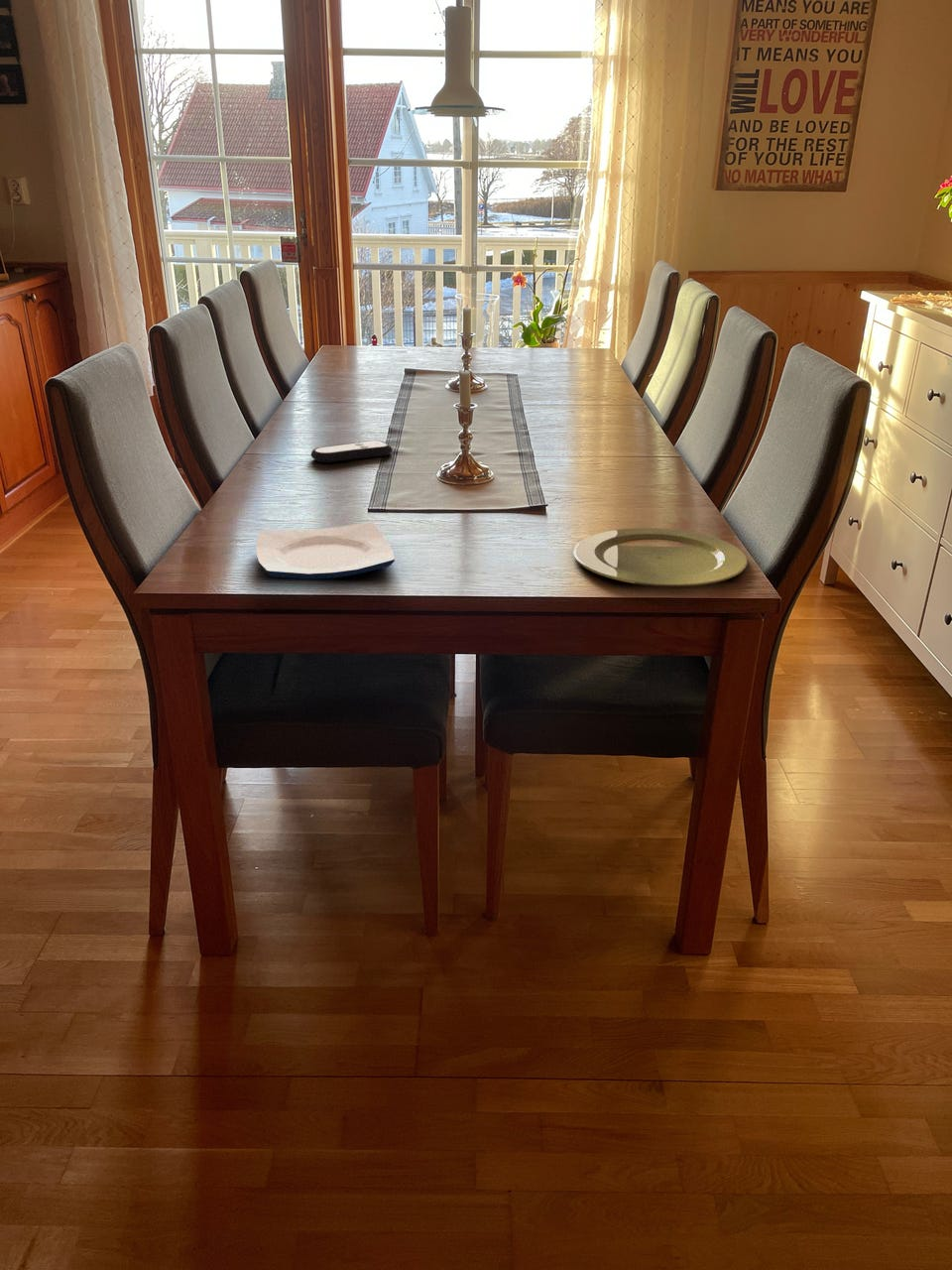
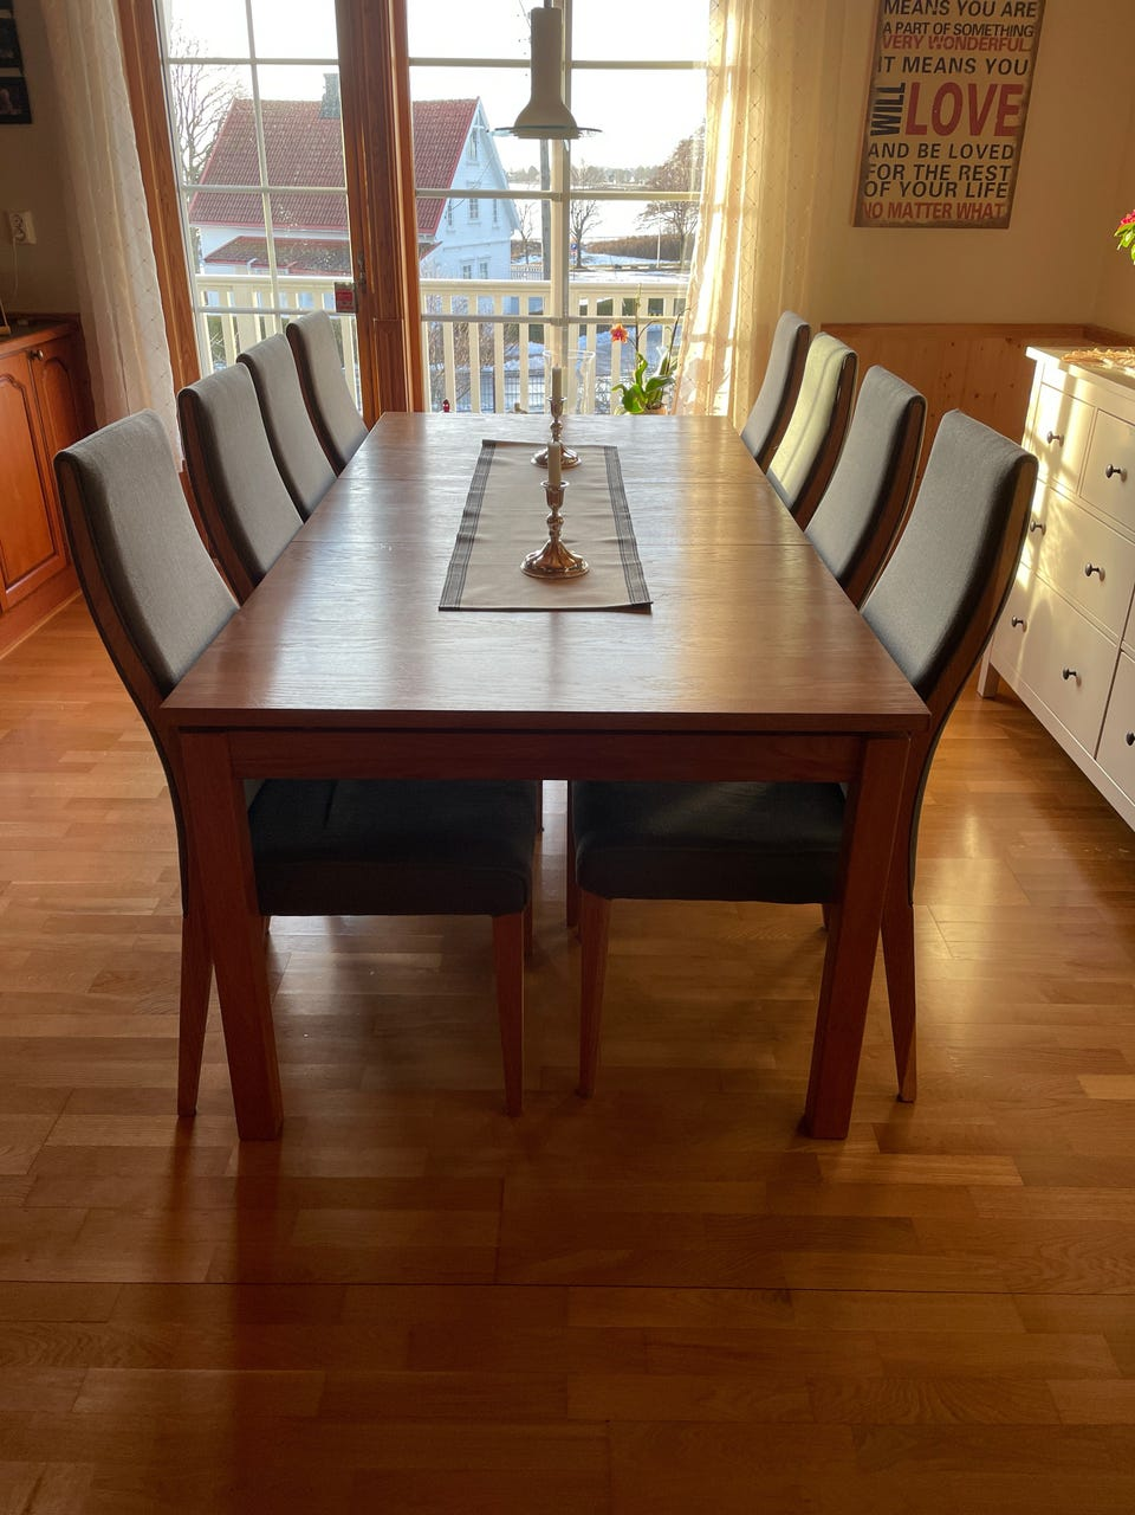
- plate [573,527,748,587]
- plate [255,521,396,580]
- remote control [310,440,393,463]
